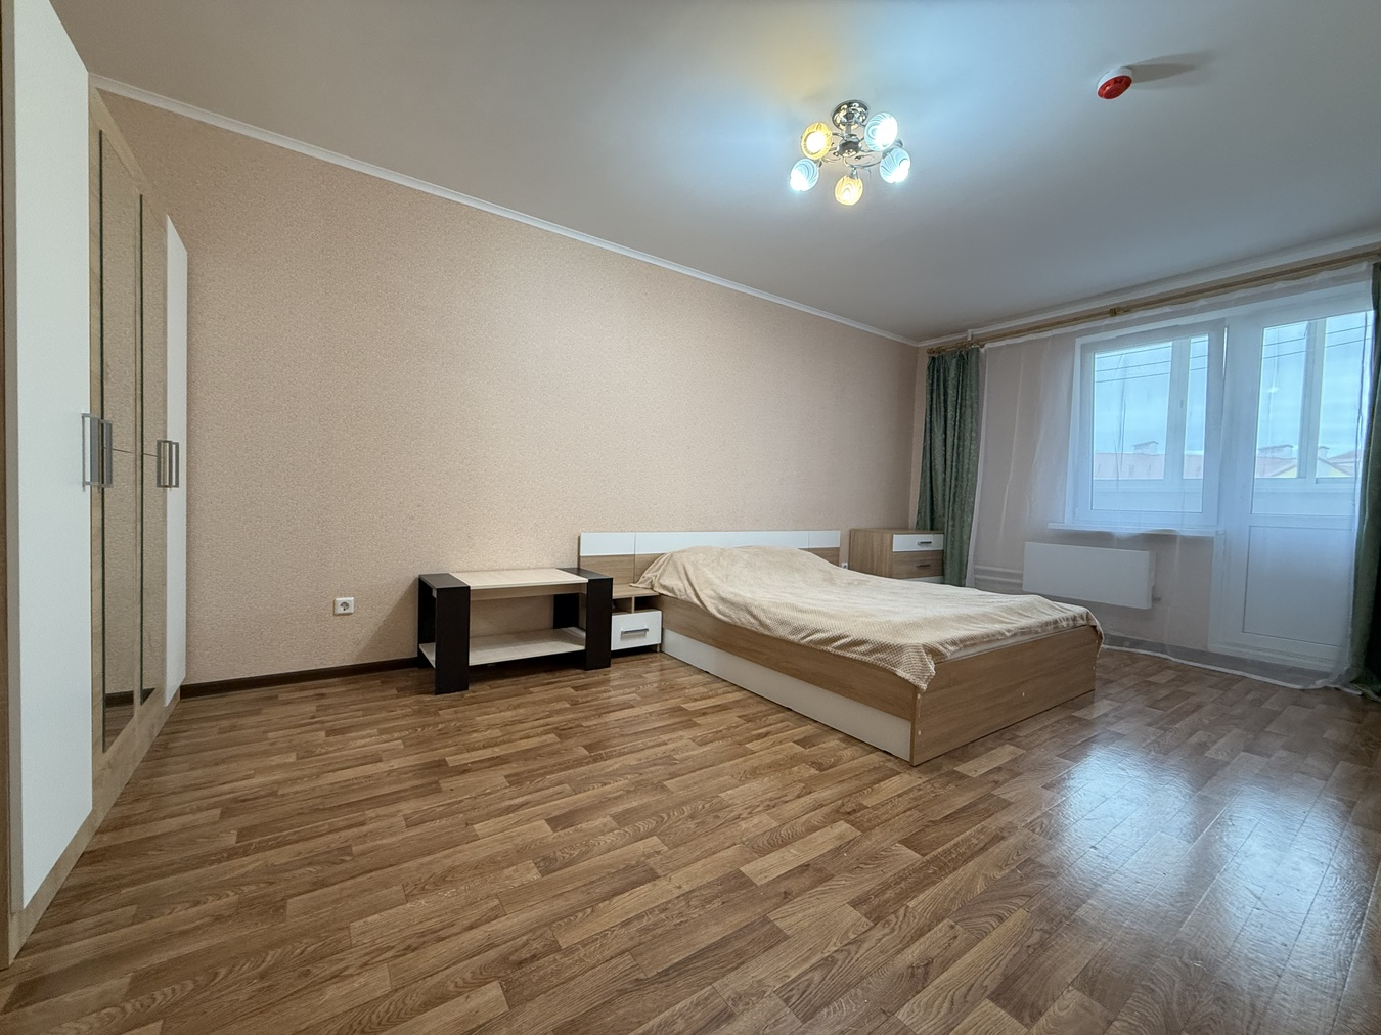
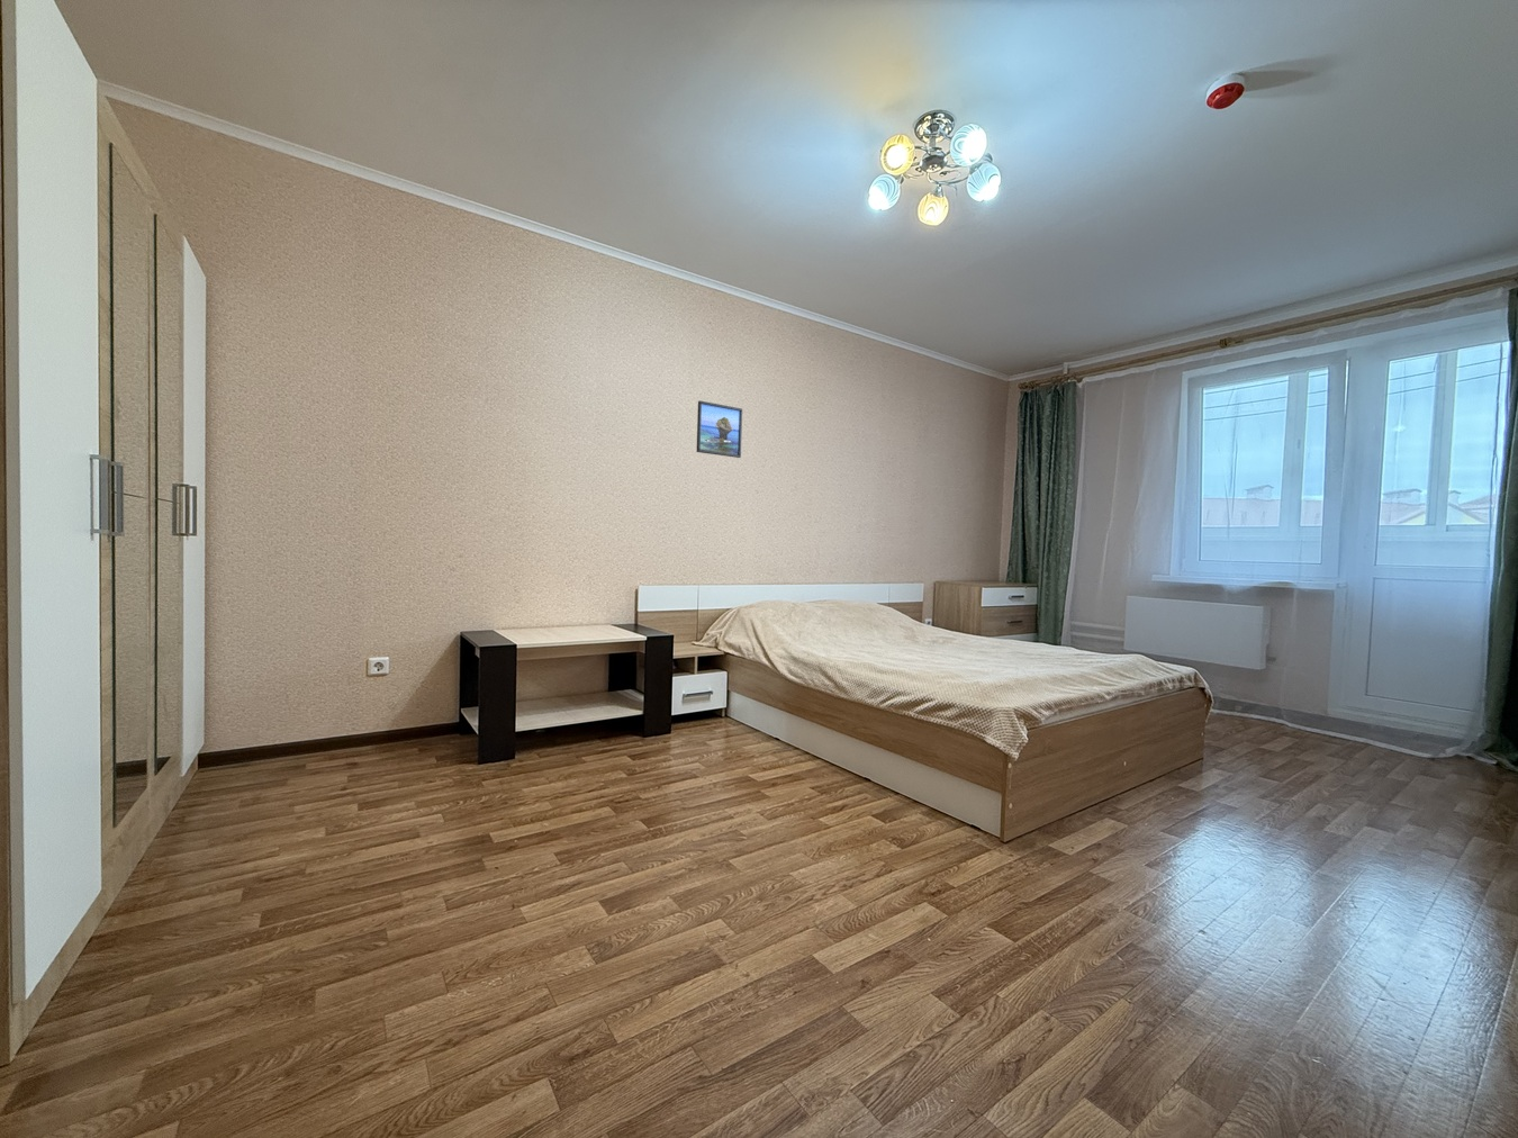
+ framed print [694,400,743,459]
